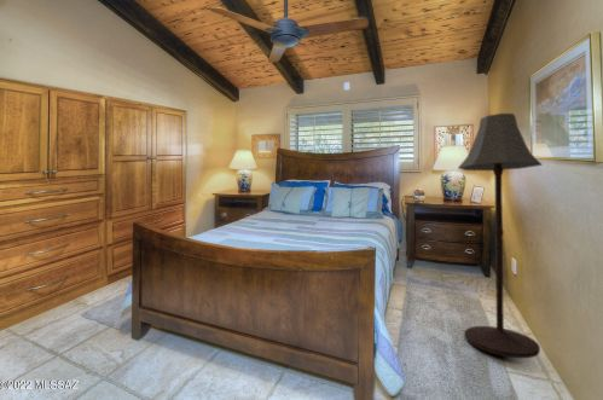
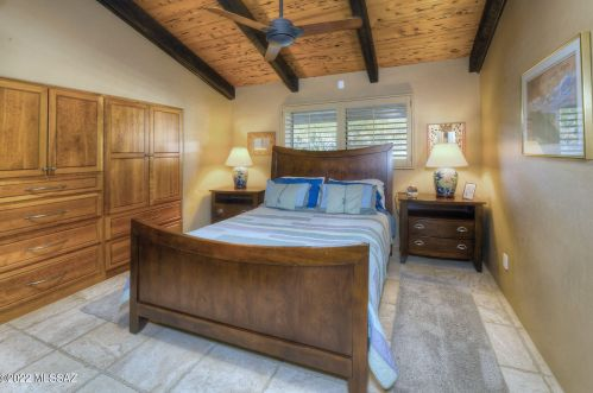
- floor lamp [457,112,544,359]
